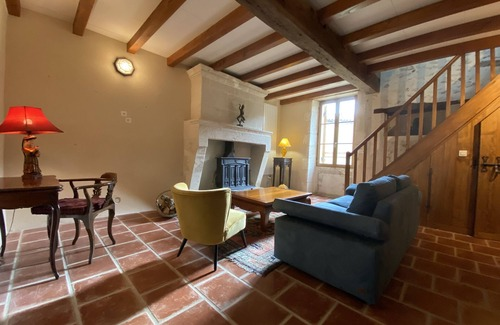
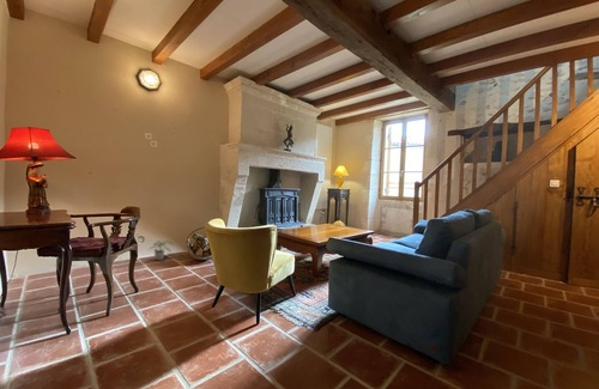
+ potted plant [149,239,175,261]
